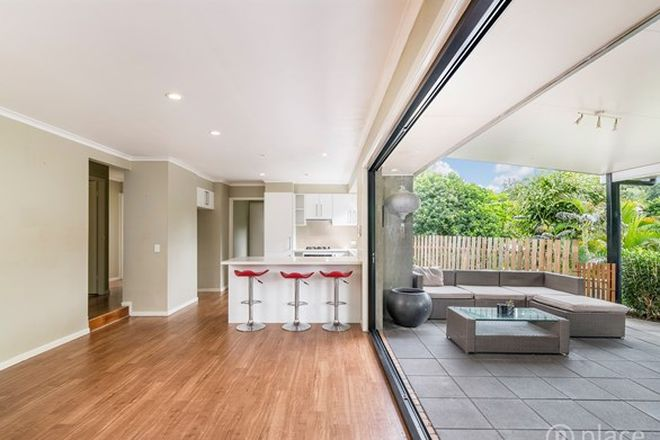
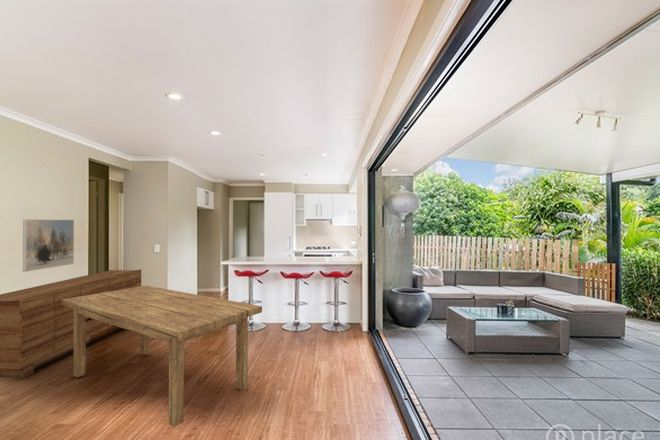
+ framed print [22,218,75,273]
+ sideboard [0,268,142,379]
+ dining table [62,285,263,428]
